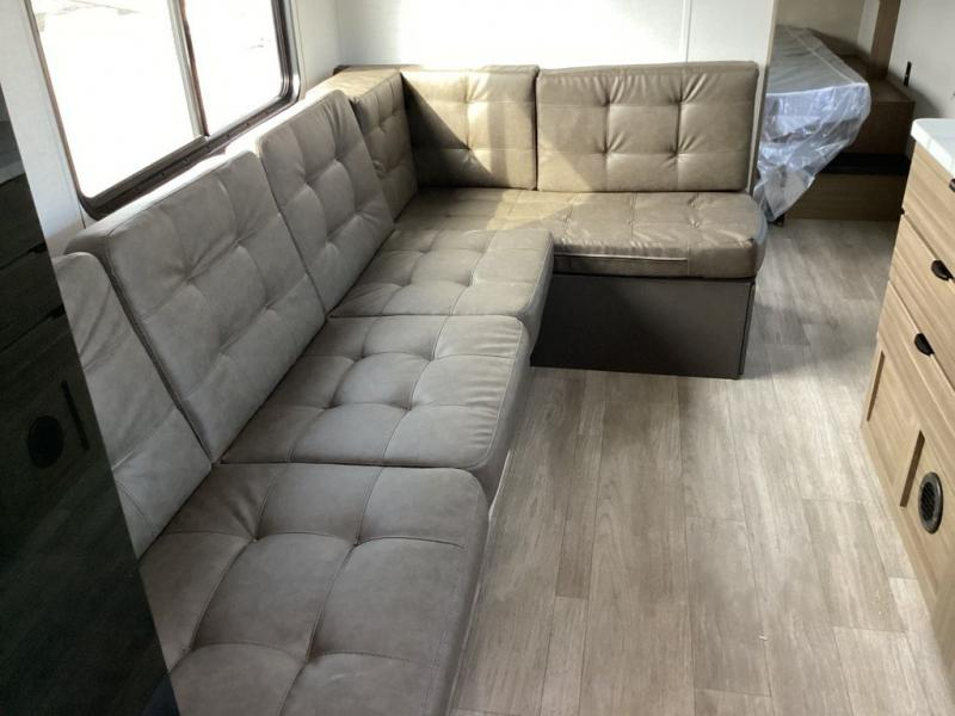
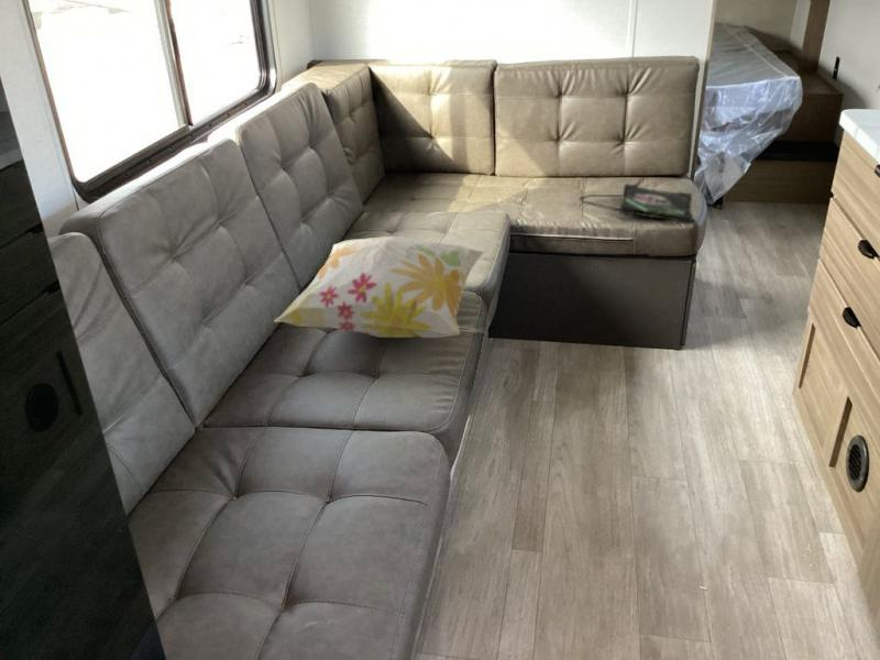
+ photo frame [578,183,694,226]
+ decorative pillow [273,235,485,339]
